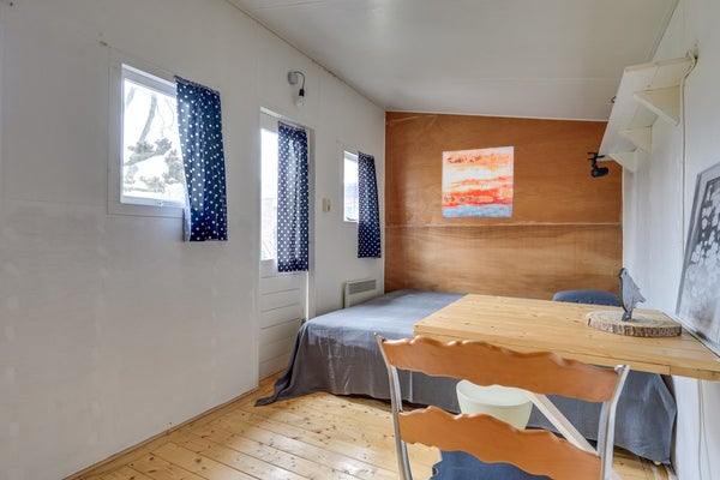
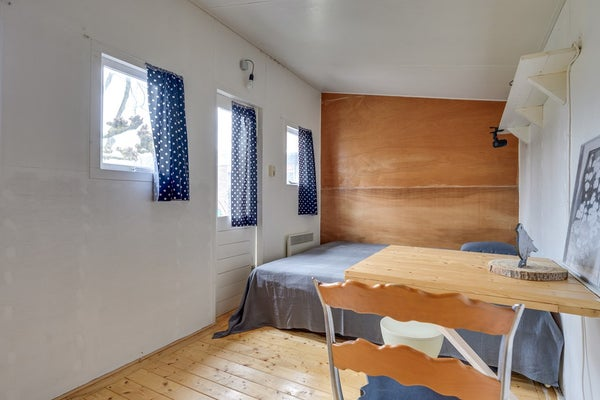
- wall art [440,145,515,220]
